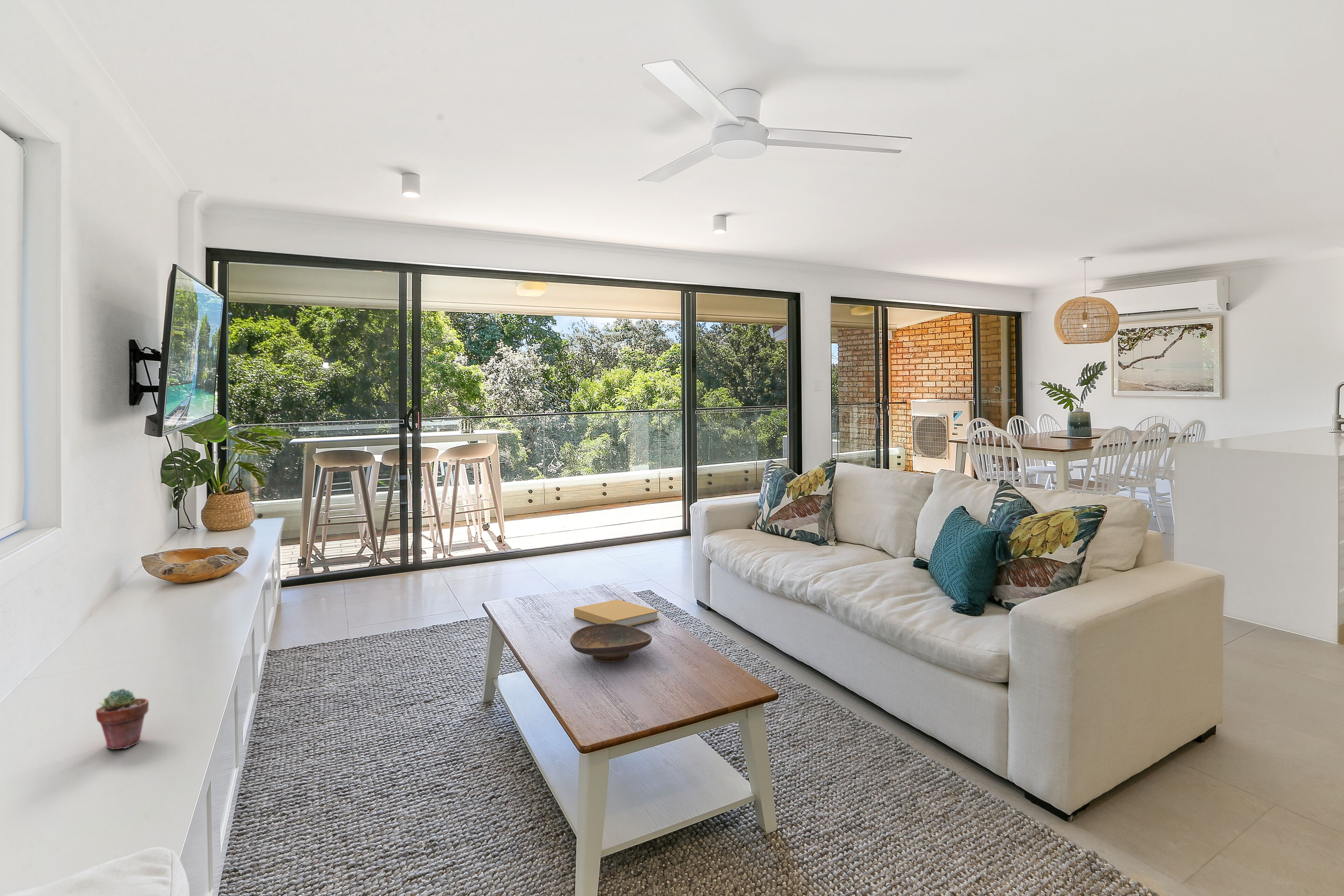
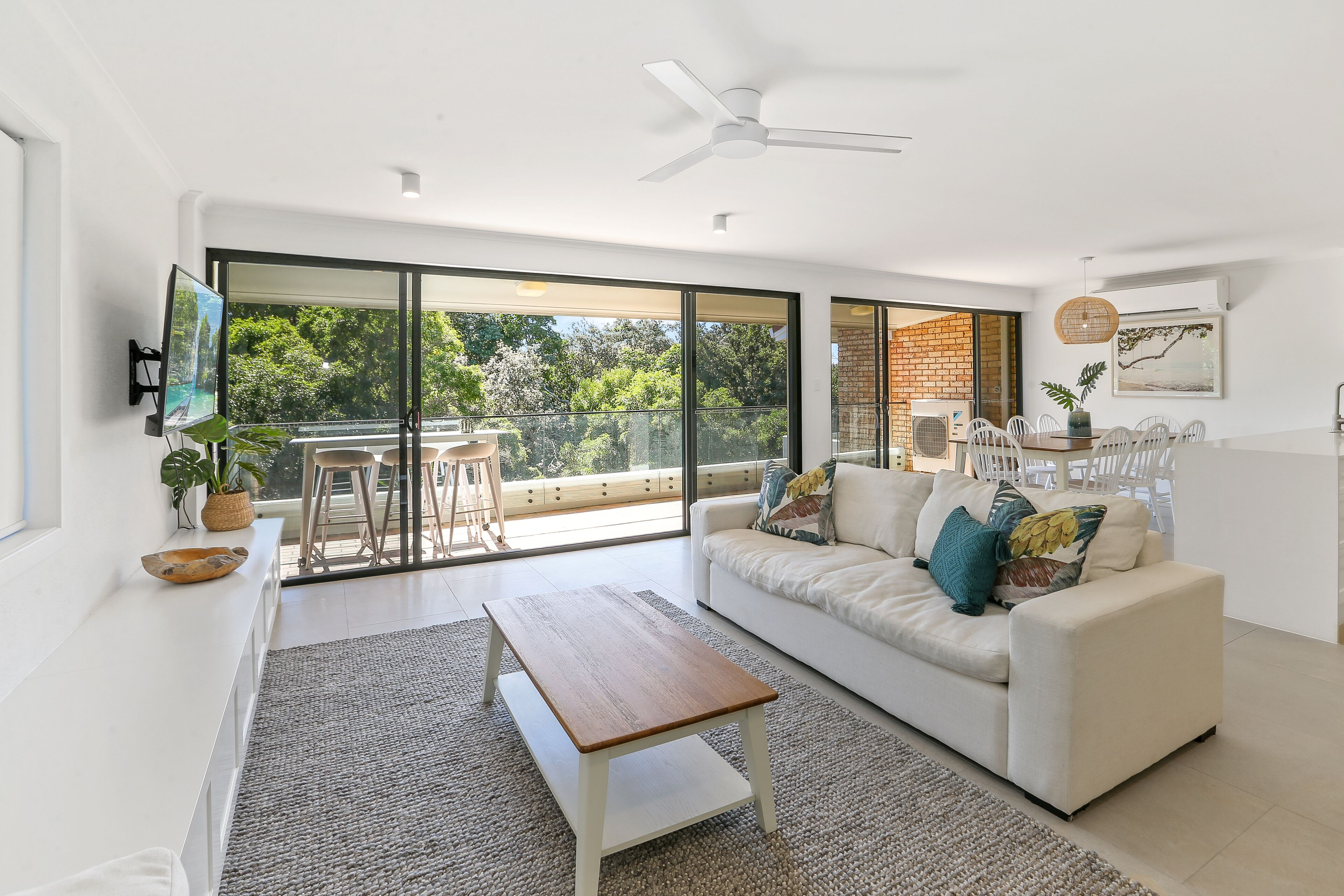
- decorative bowl [570,623,652,663]
- potted succulent [96,688,149,750]
- book [574,599,659,626]
